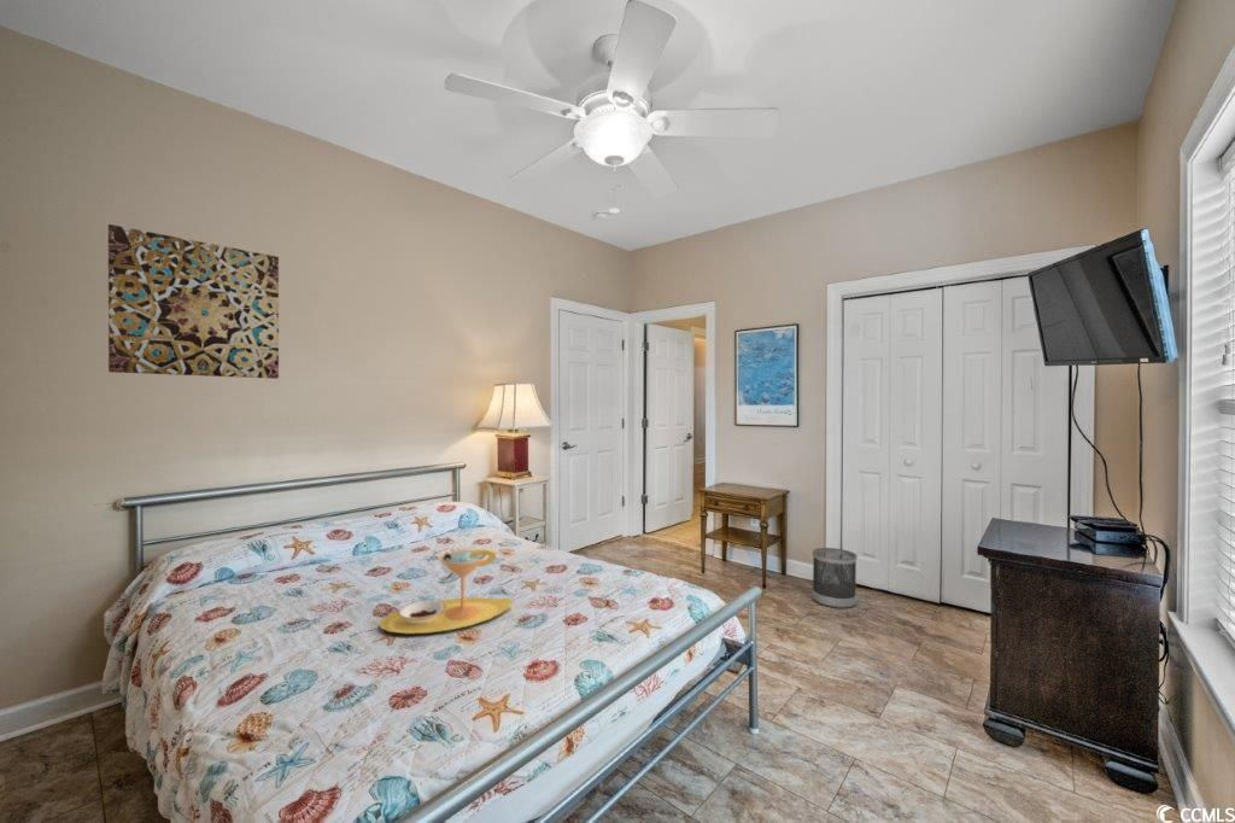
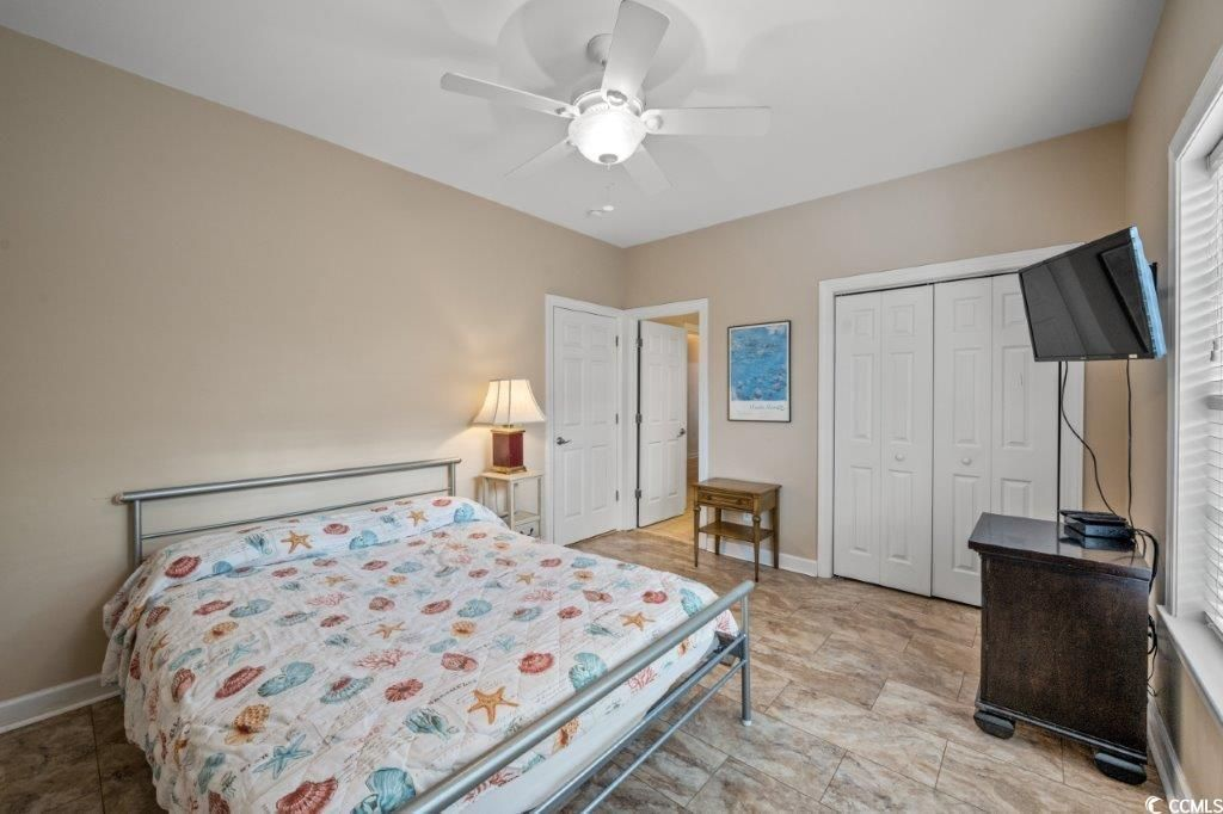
- wall art [107,223,280,380]
- wastebasket [810,547,858,609]
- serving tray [379,548,514,635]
